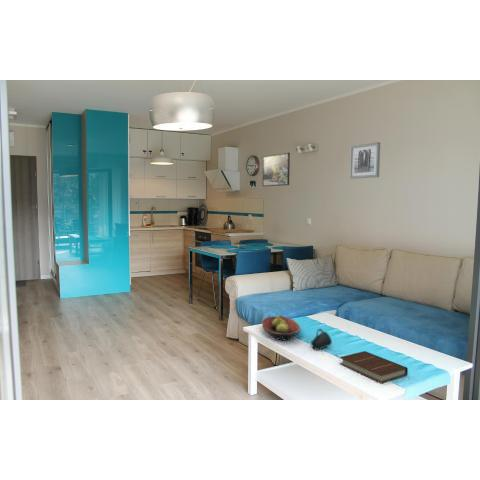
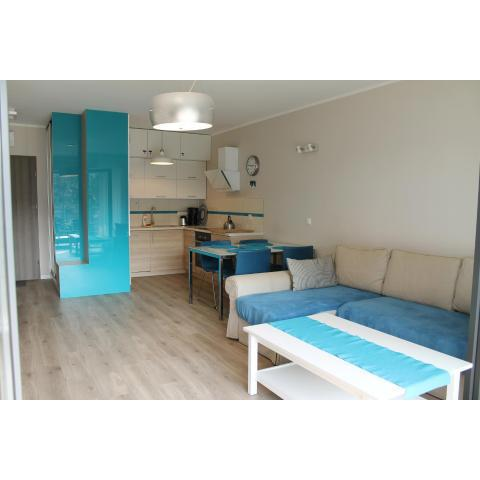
- fruit bowl [261,314,302,342]
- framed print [262,152,291,187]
- wall art [349,141,381,180]
- book [339,350,409,384]
- mug [310,328,333,351]
